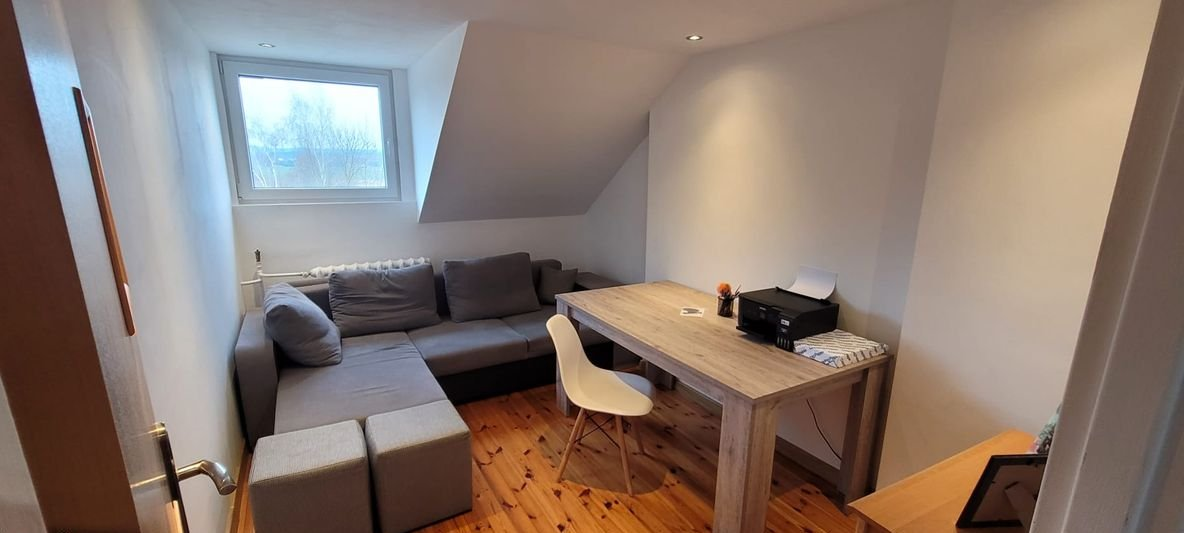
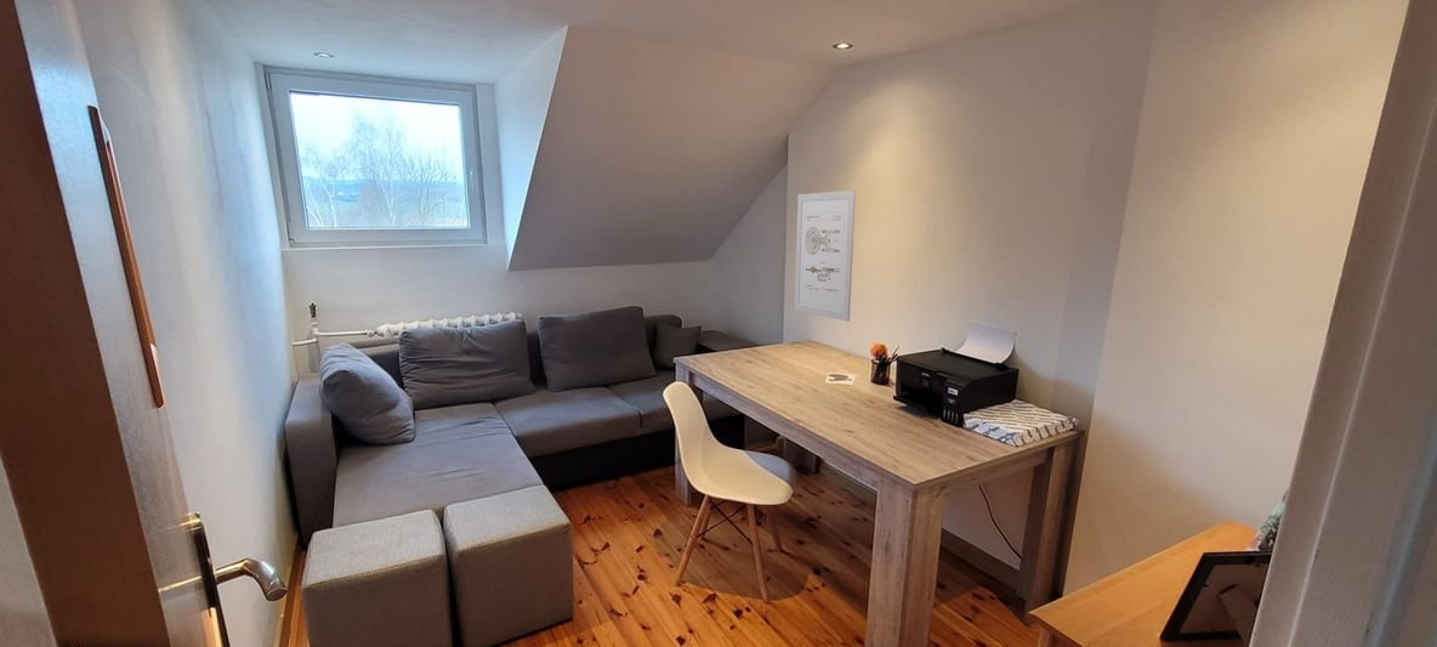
+ wall art [794,189,857,323]
